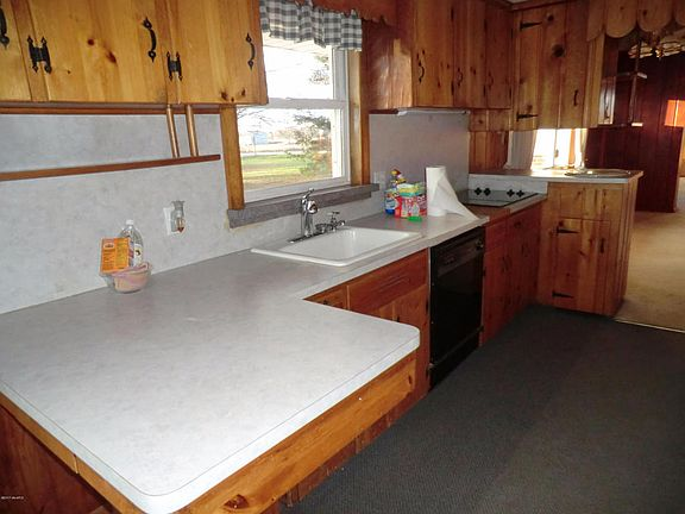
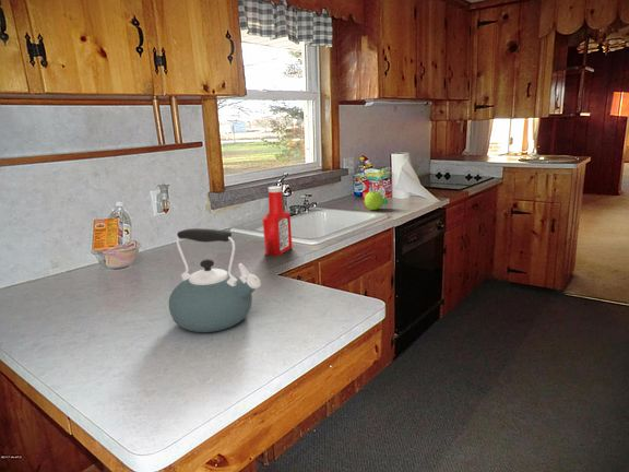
+ apple [364,190,384,211]
+ soap bottle [262,186,293,257]
+ kettle [168,227,262,333]
